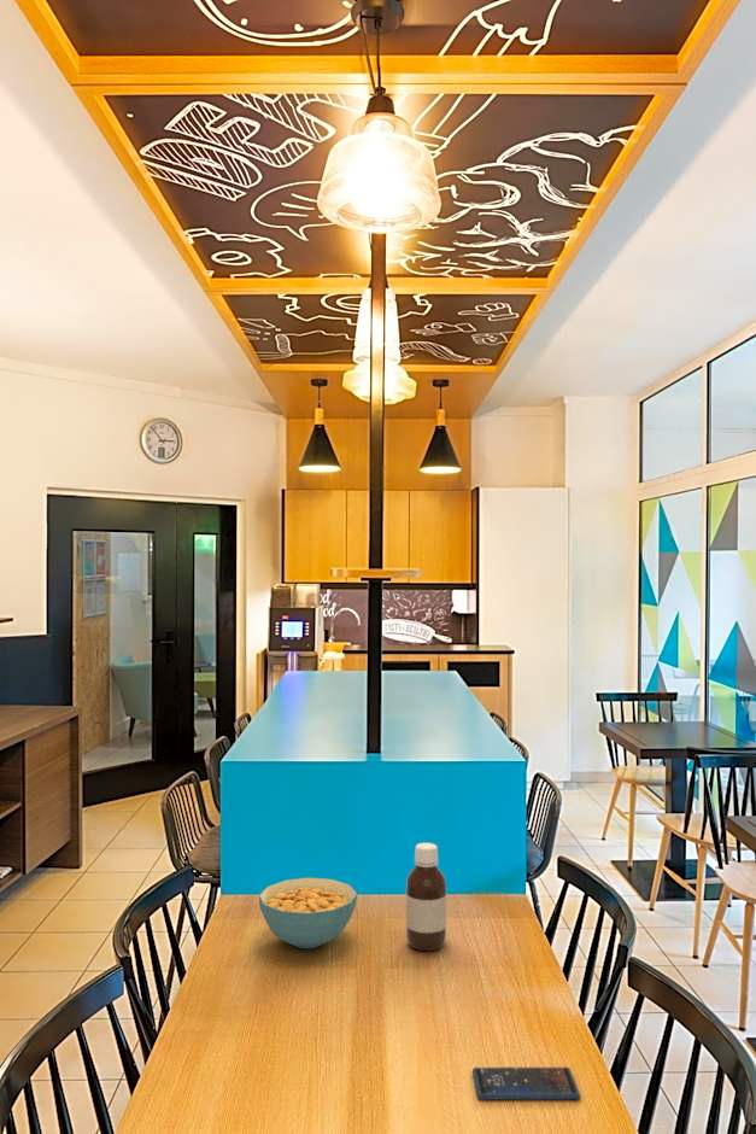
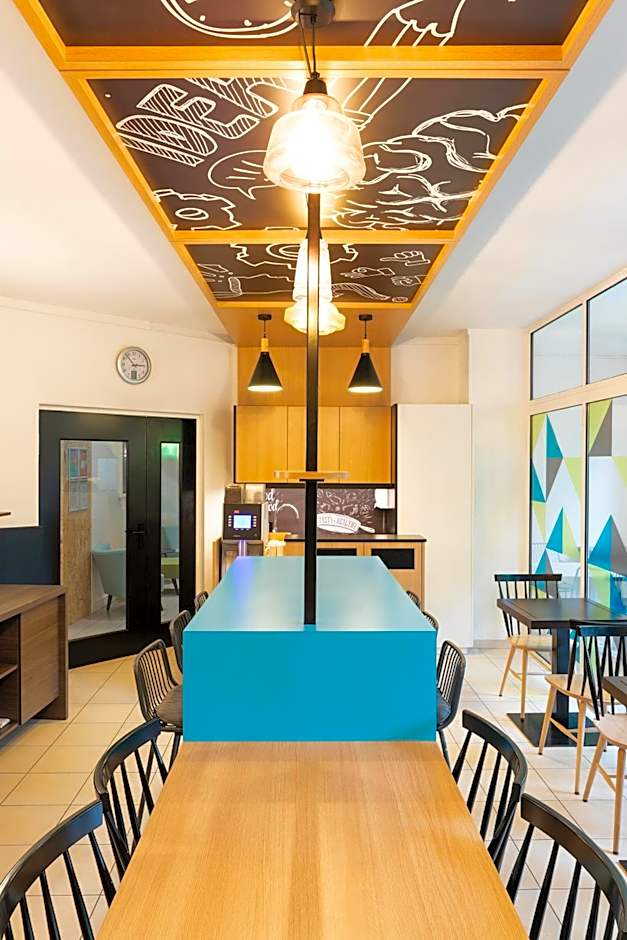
- cereal bowl [258,877,358,949]
- bottle [405,842,447,952]
- smartphone [471,1066,581,1101]
